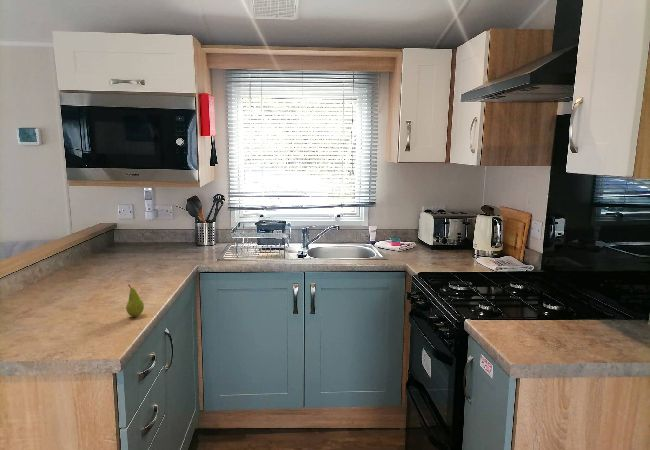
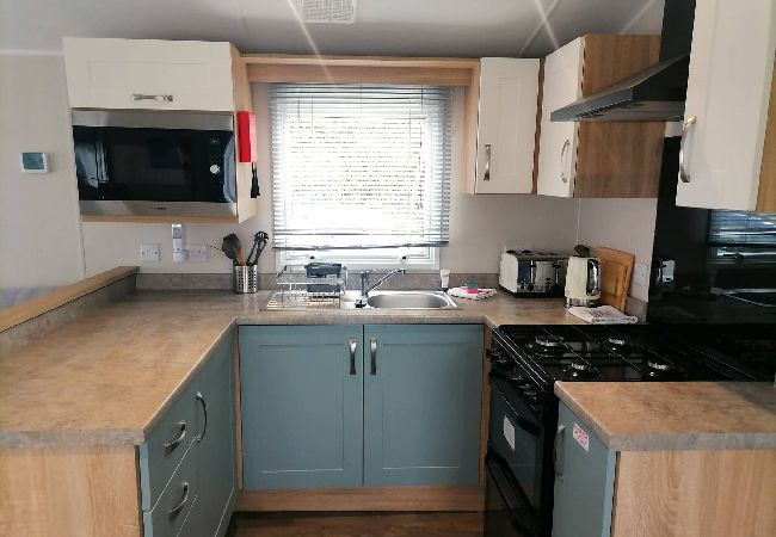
- fruit [125,284,145,318]
